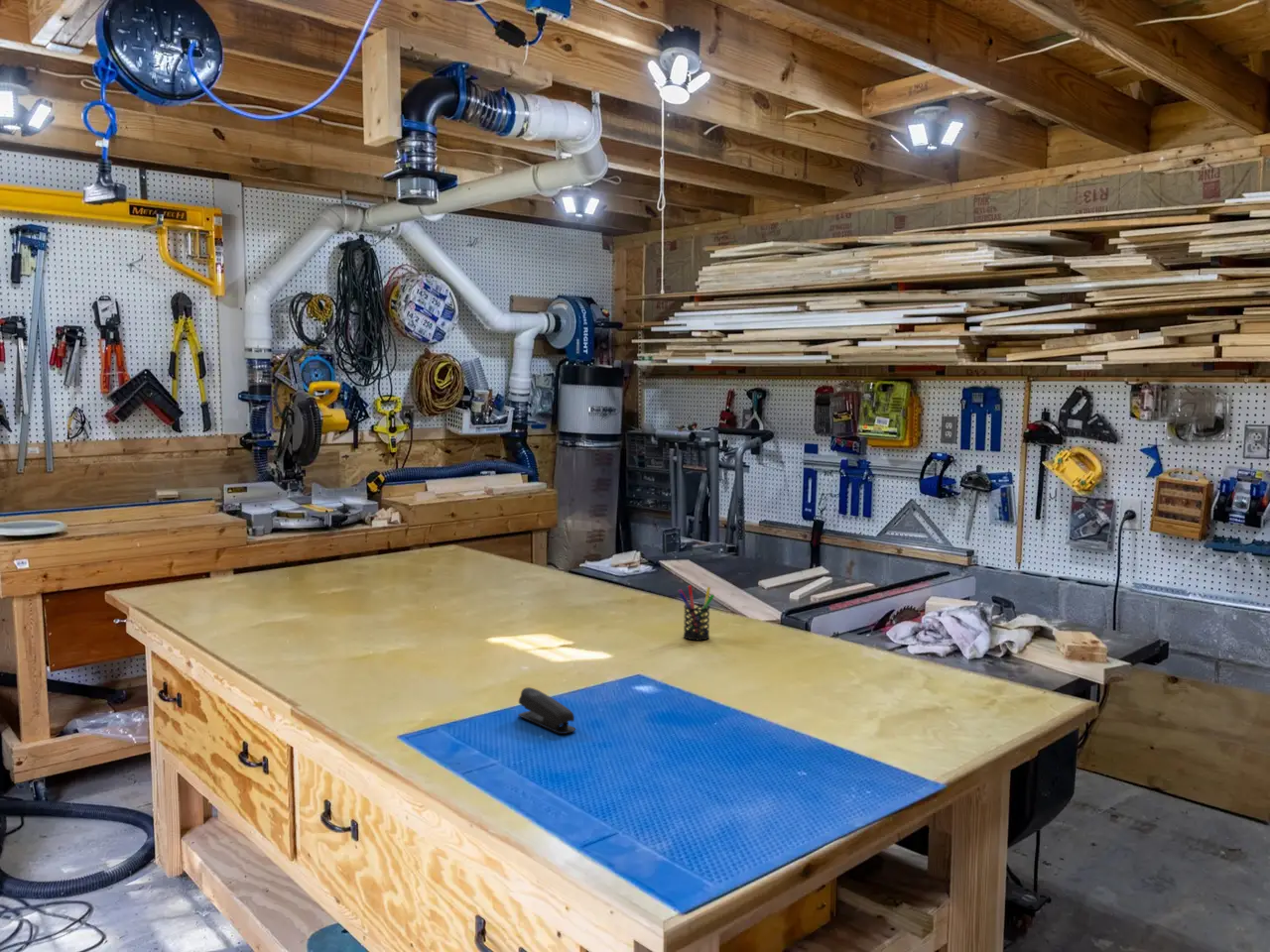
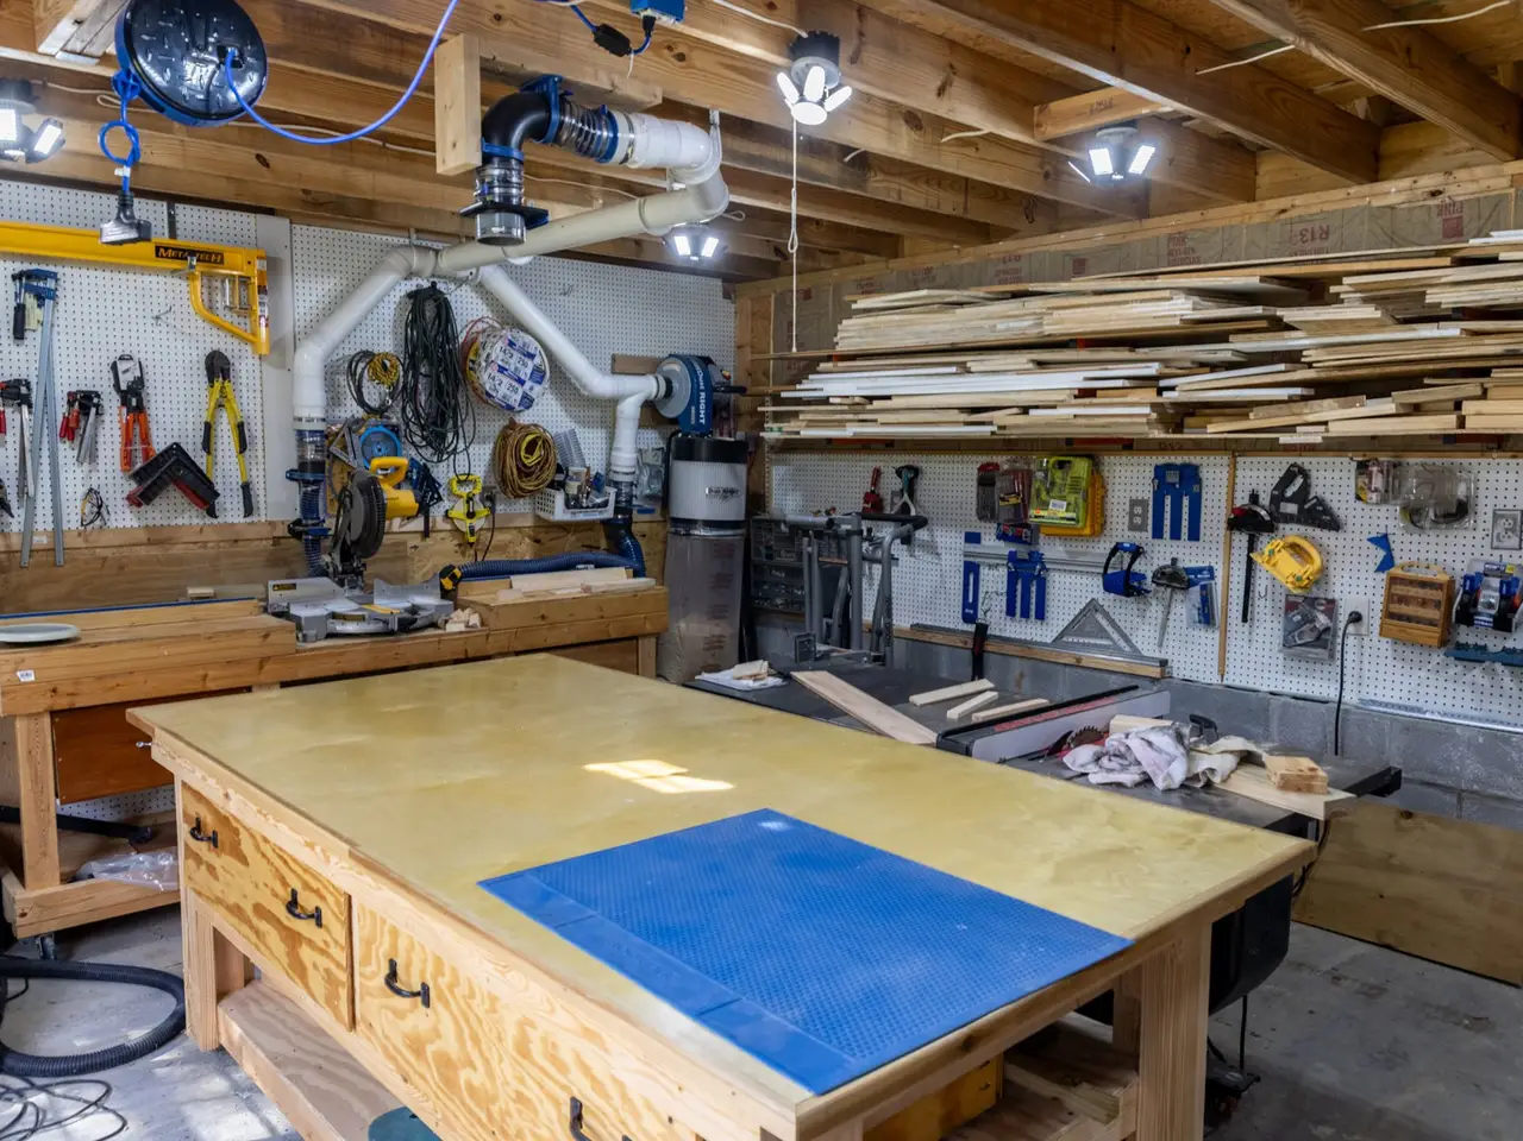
- pen holder [677,584,715,641]
- stapler [517,686,576,735]
